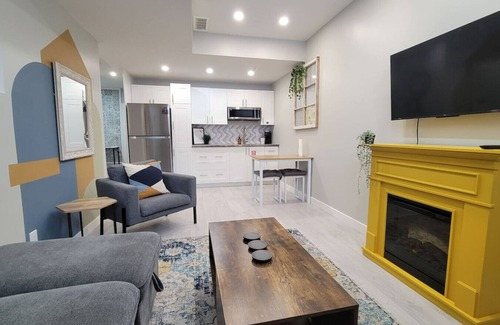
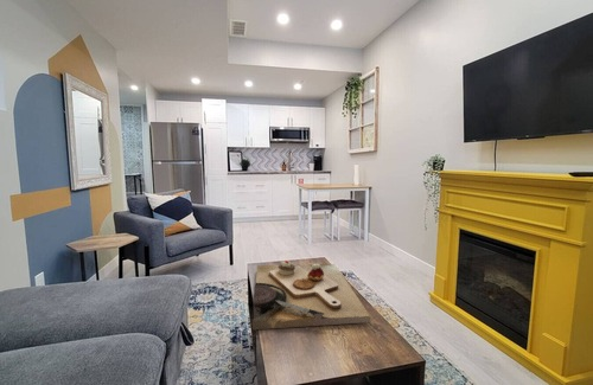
+ decorative tray [251,259,372,331]
